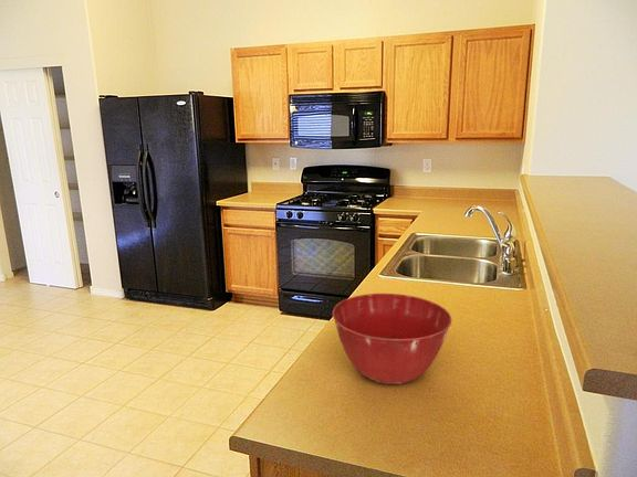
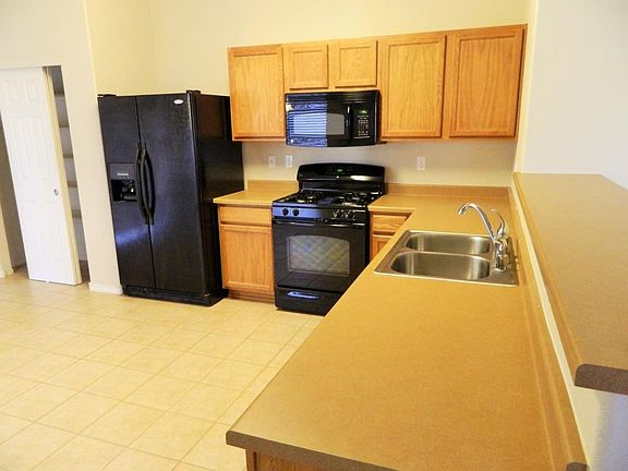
- mixing bowl [332,293,452,385]
